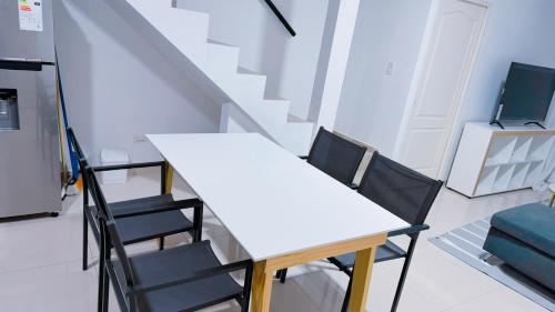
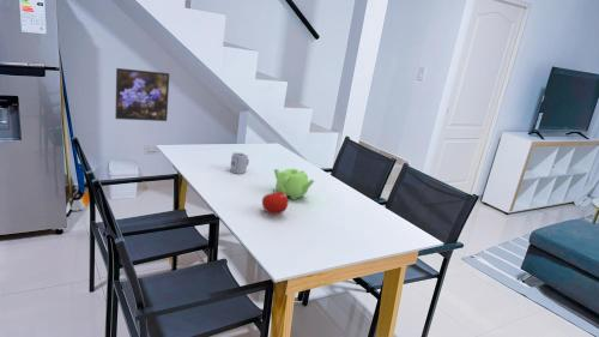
+ cup [229,151,250,175]
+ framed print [114,67,170,122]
+ teapot [273,168,315,201]
+ fruit [261,187,289,216]
